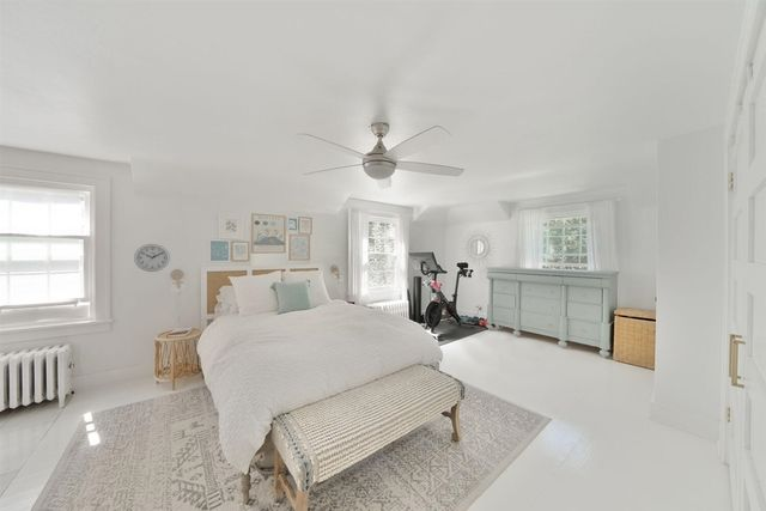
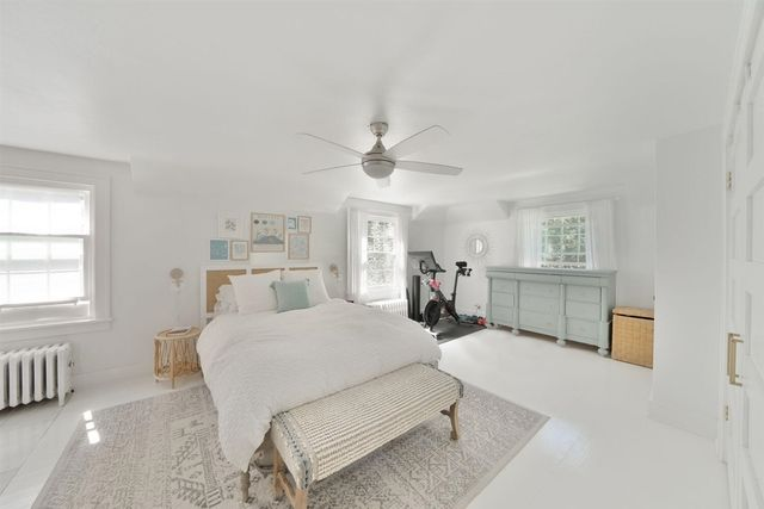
- wall clock [133,243,171,273]
